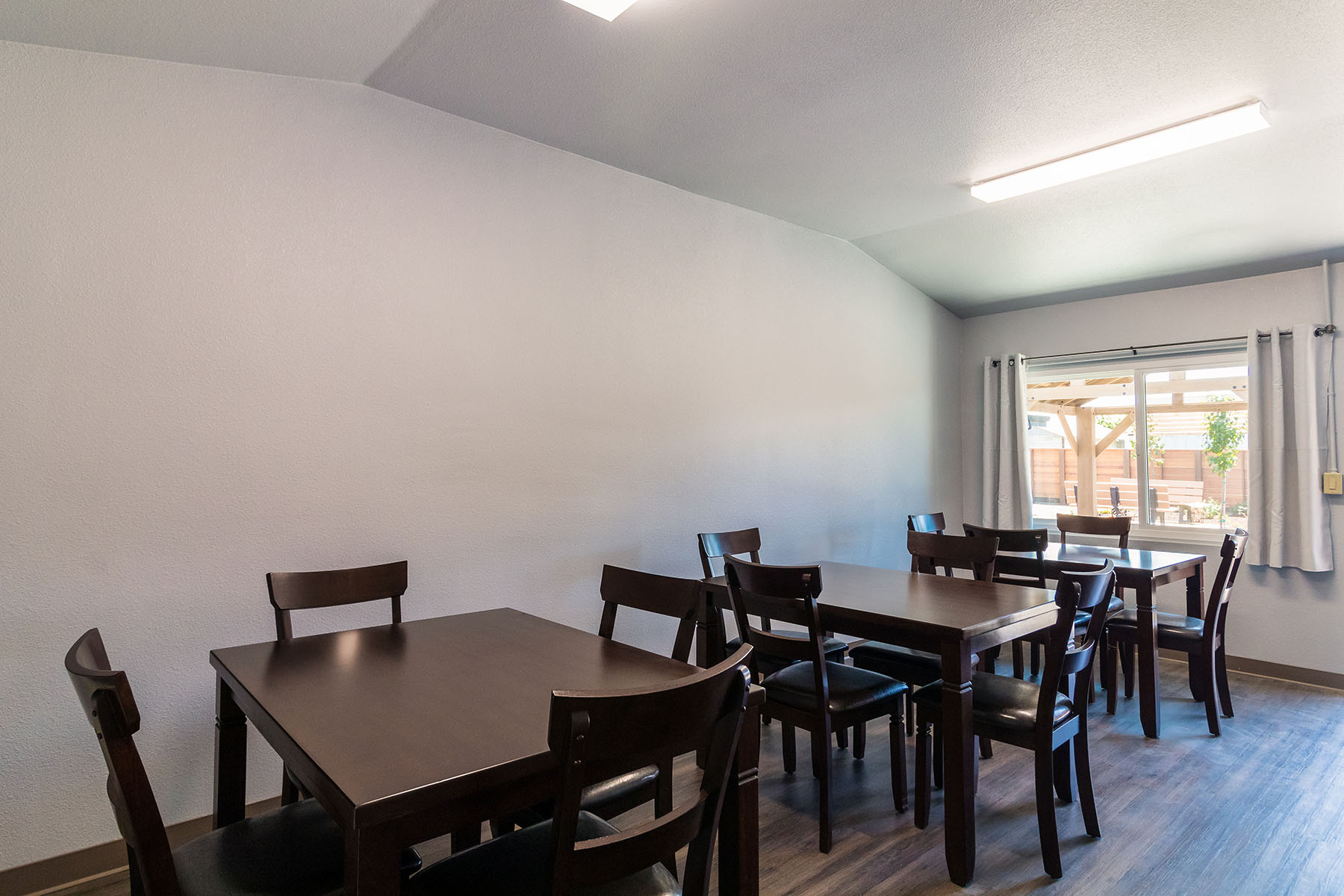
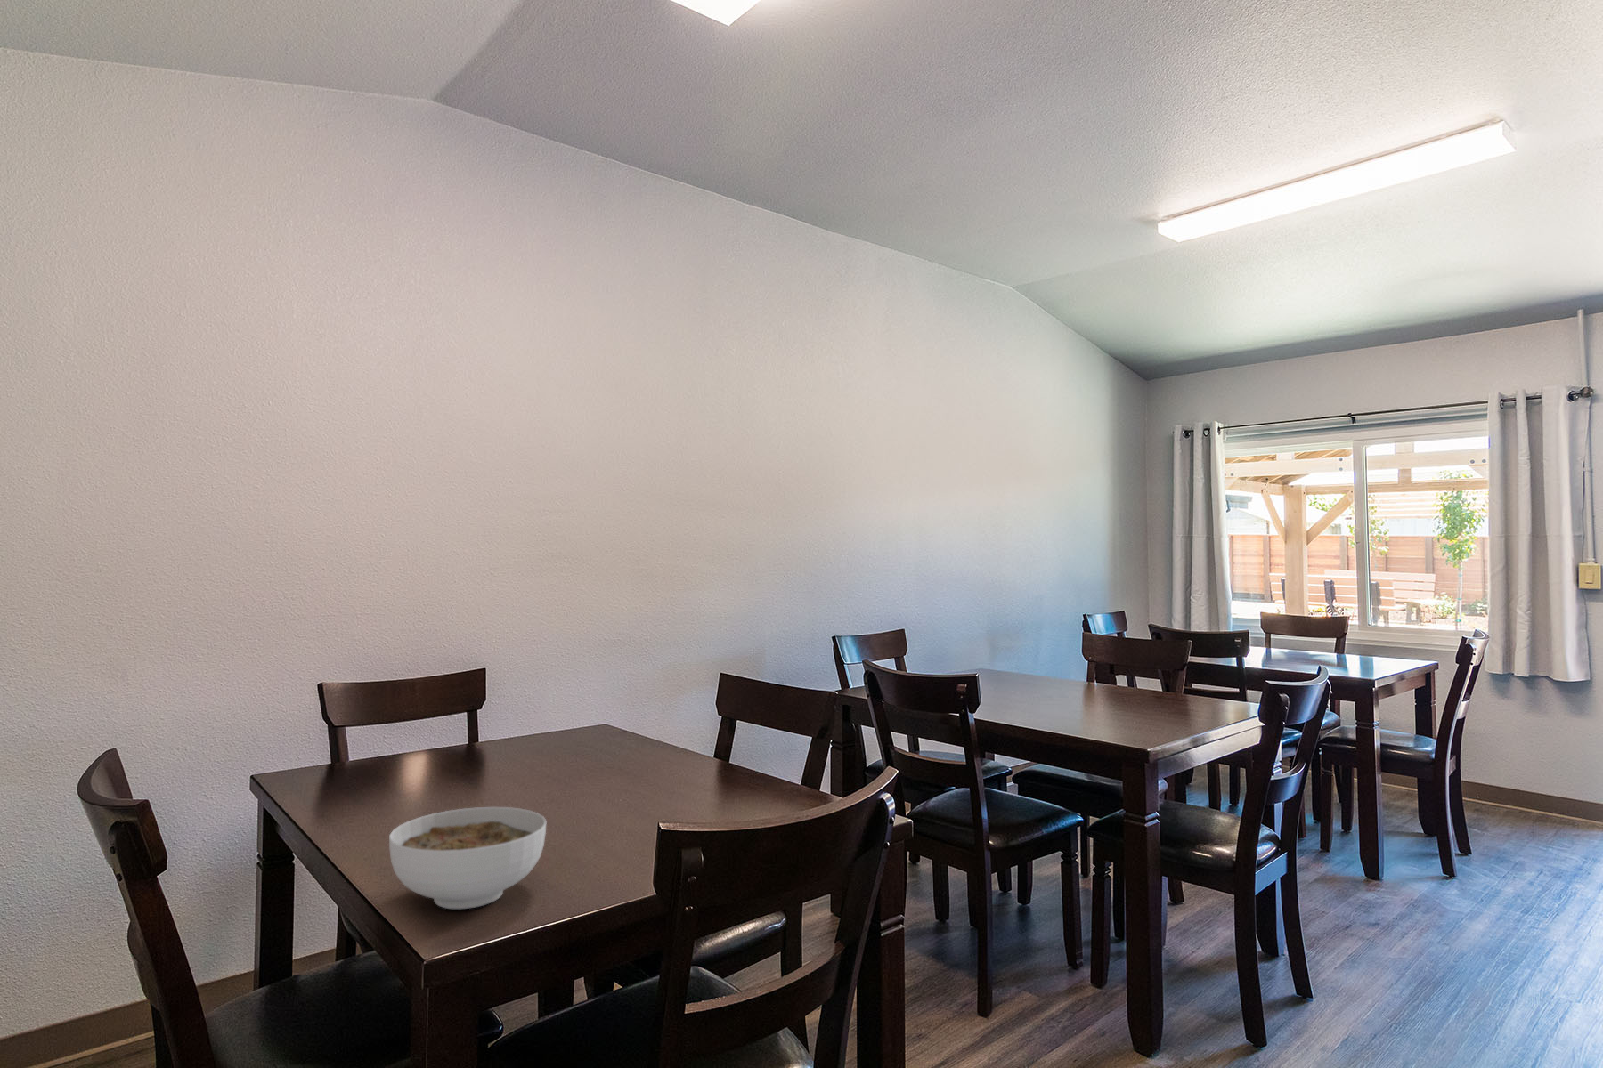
+ bowl [389,806,546,911]
